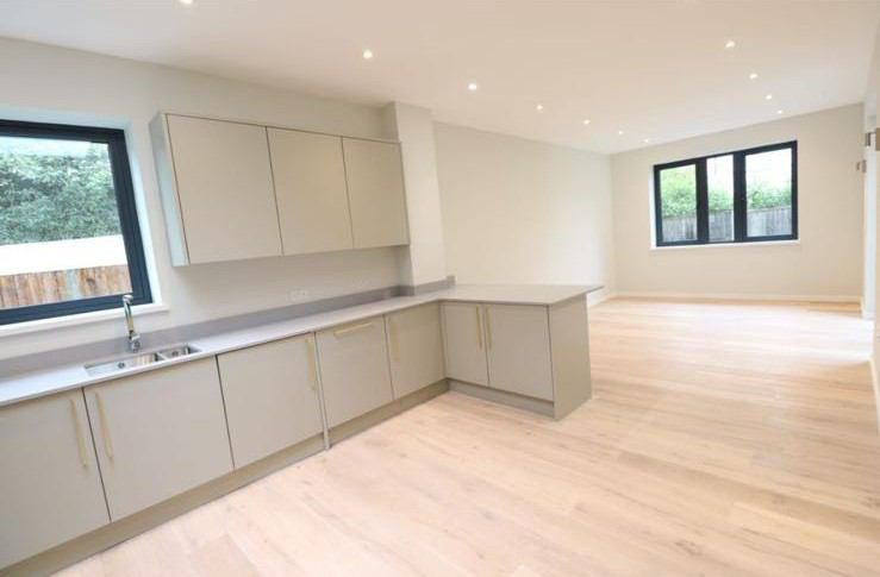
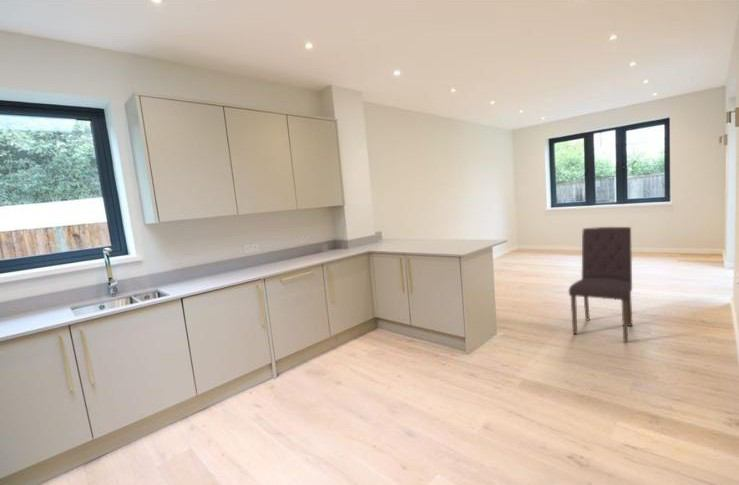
+ dining chair [568,226,634,343]
